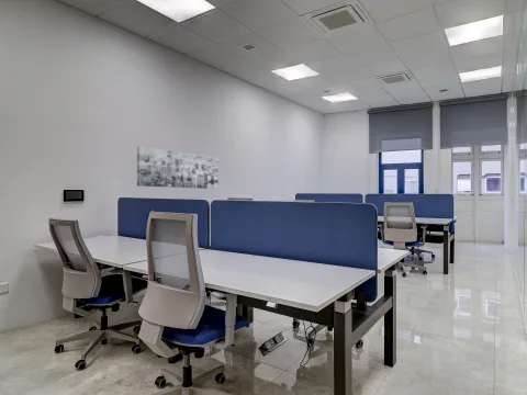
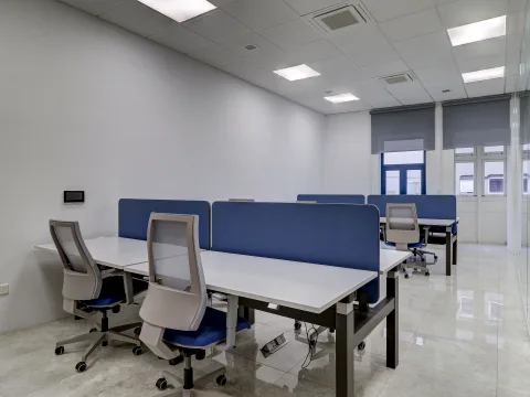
- wall art [136,145,220,190]
